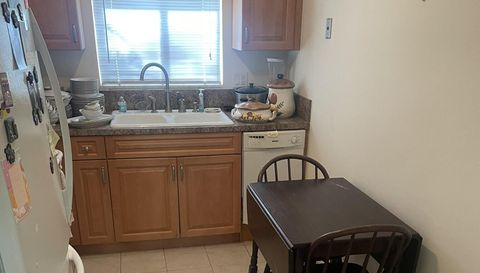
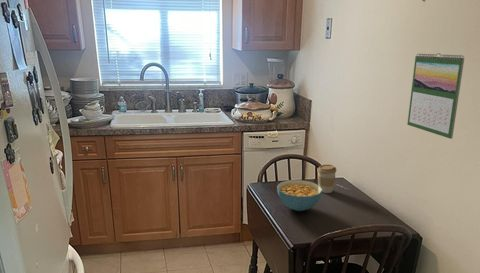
+ coffee cup [316,164,337,194]
+ calendar [406,52,465,140]
+ cereal bowl [276,179,323,212]
